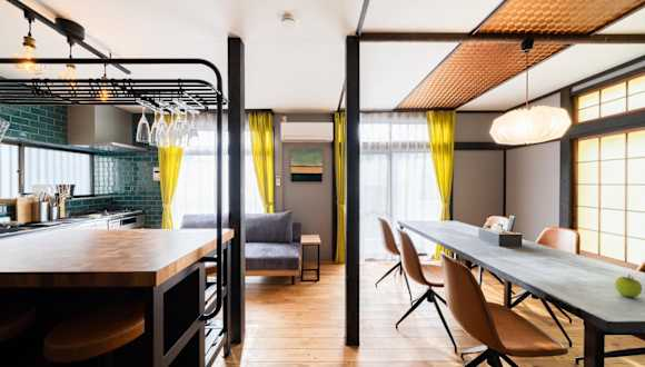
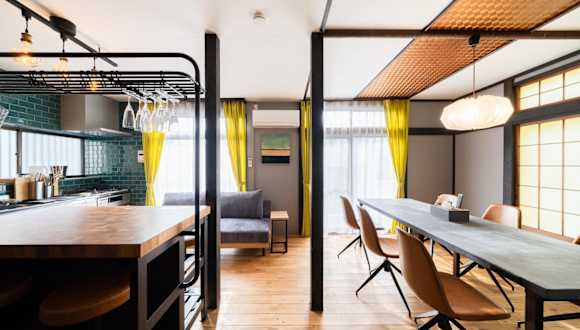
- fruit [614,274,643,299]
